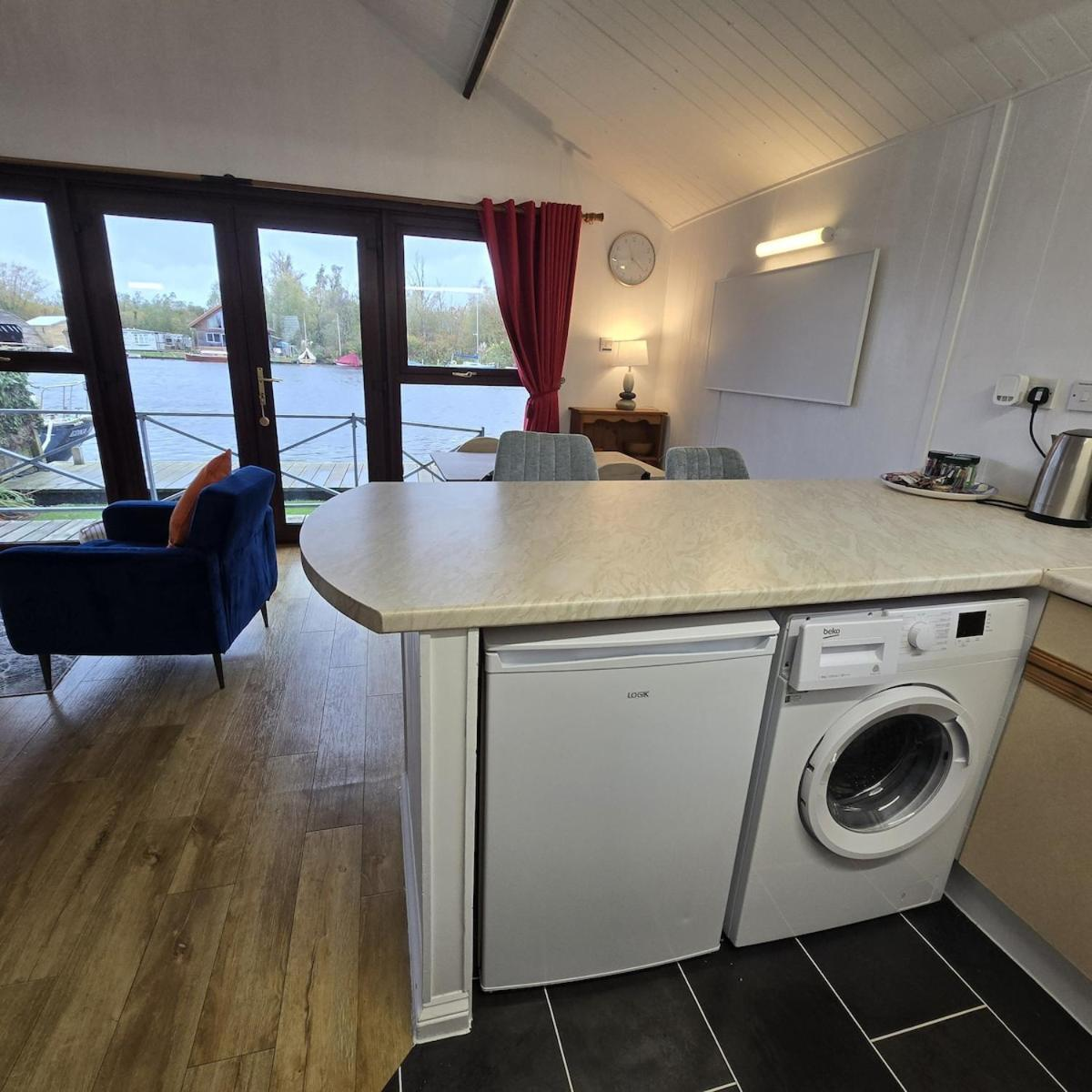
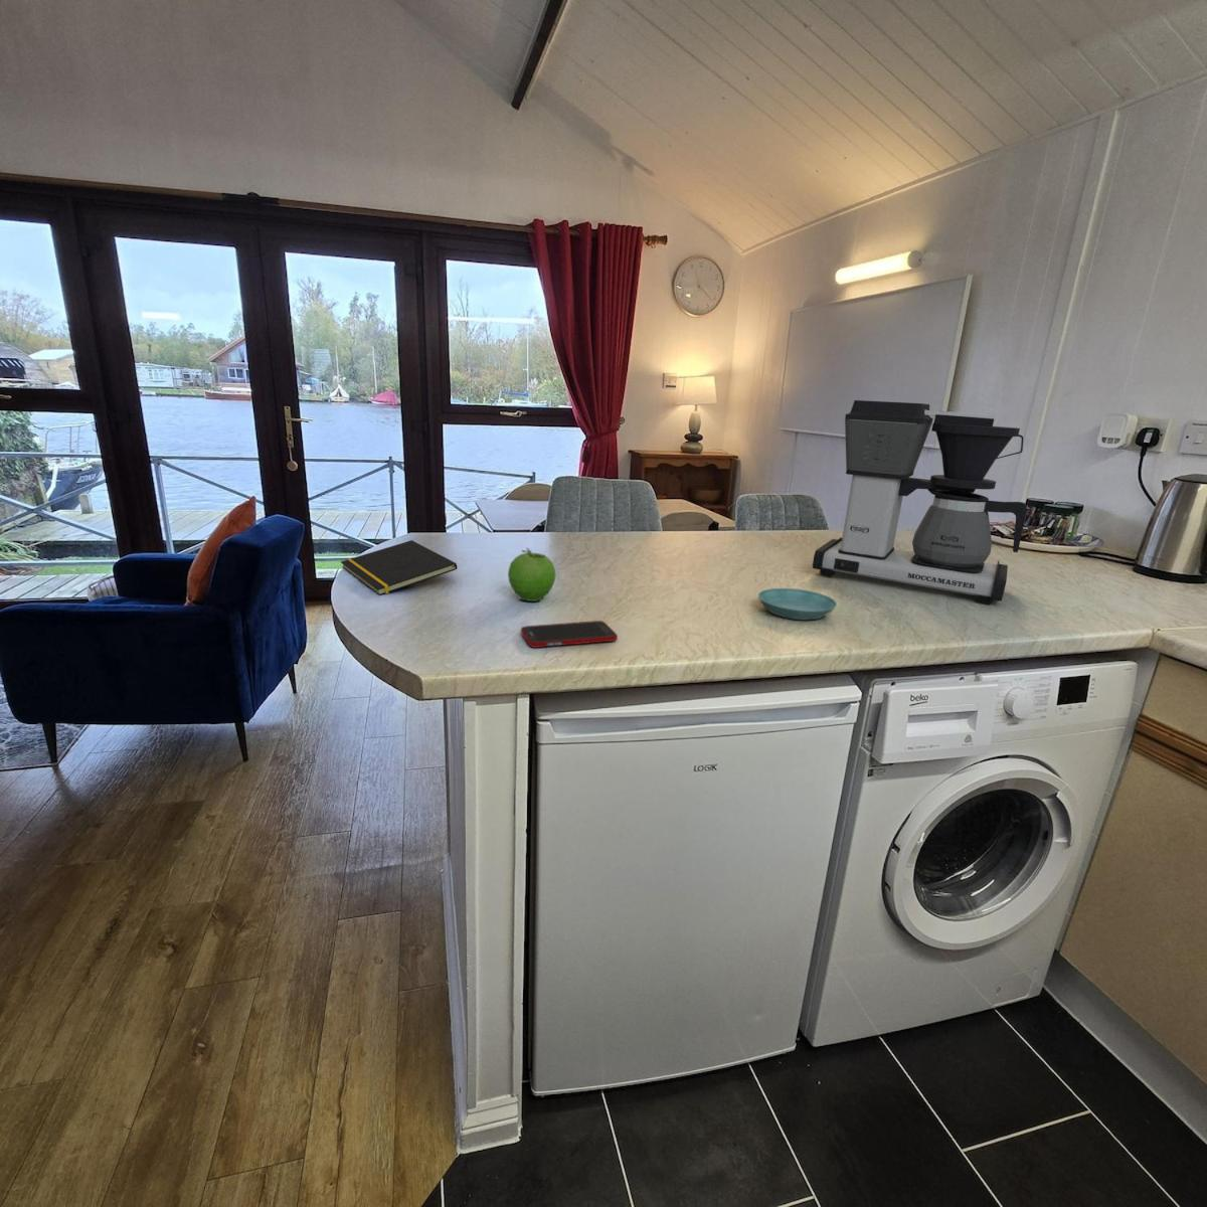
+ coffee maker [811,399,1028,606]
+ notepad [340,539,459,597]
+ saucer [757,587,838,620]
+ fruit [507,547,557,602]
+ cell phone [519,620,619,649]
